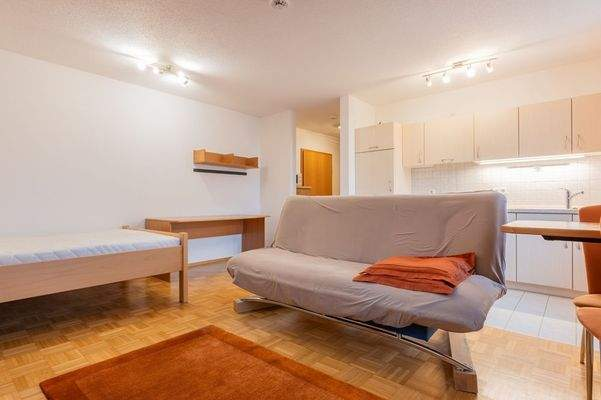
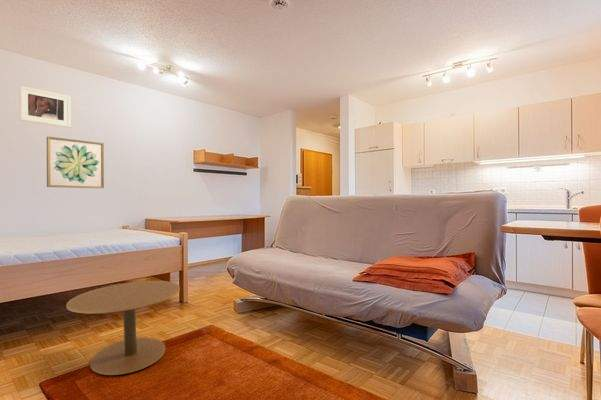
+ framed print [19,85,72,128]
+ side table [65,280,181,376]
+ wall art [46,136,105,189]
